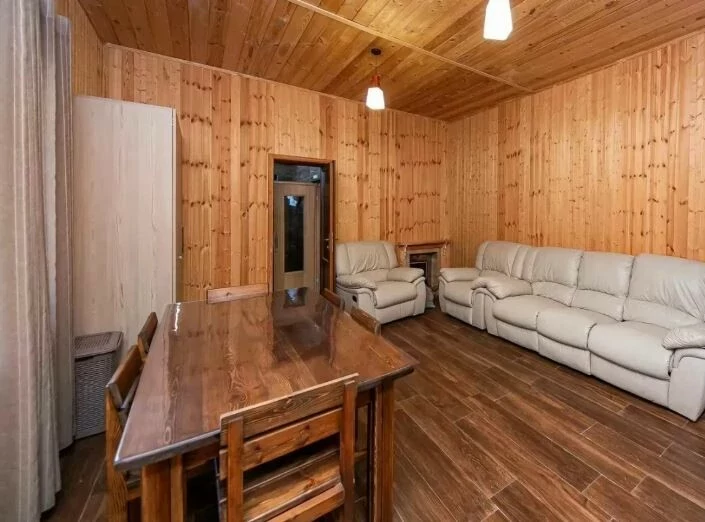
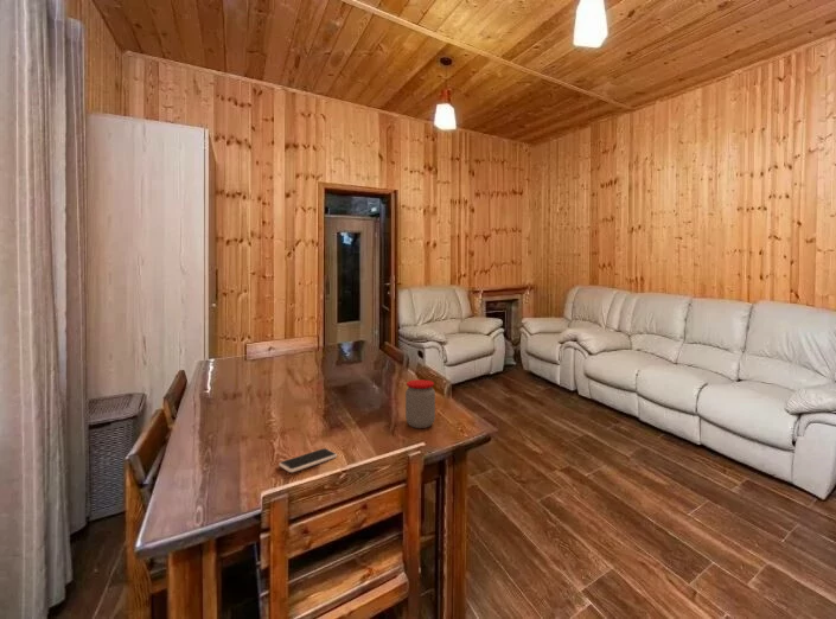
+ jar [404,378,436,429]
+ smartphone [277,447,338,473]
